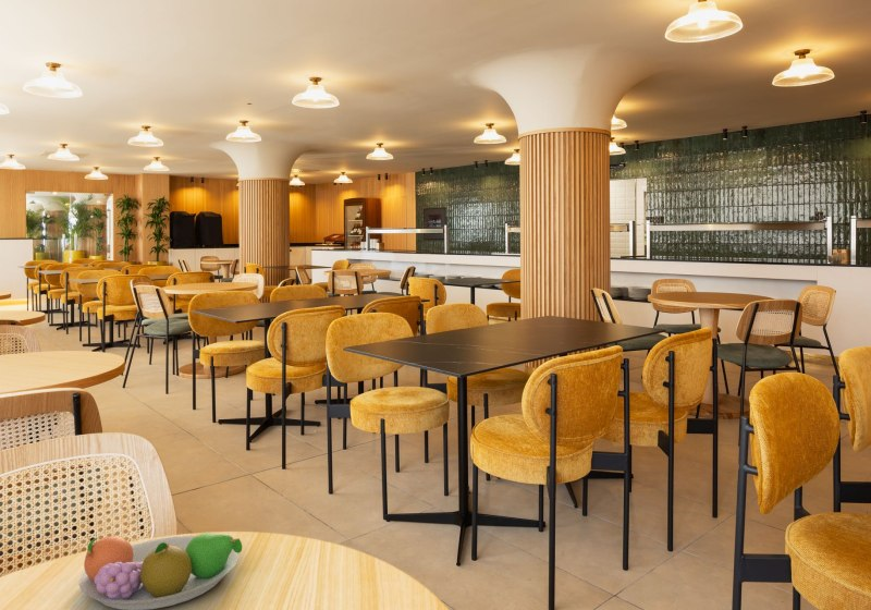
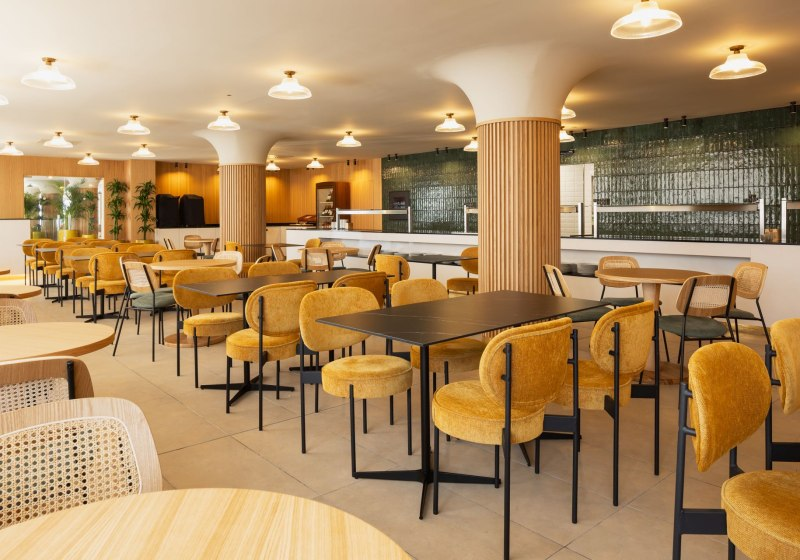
- fruit bowl [77,532,243,610]
